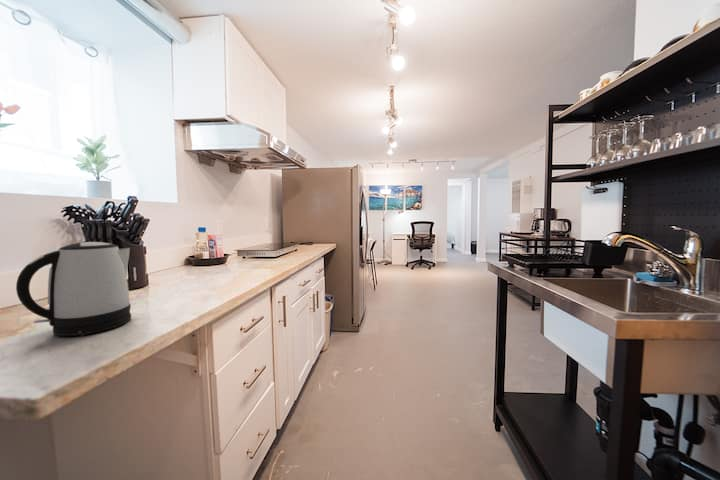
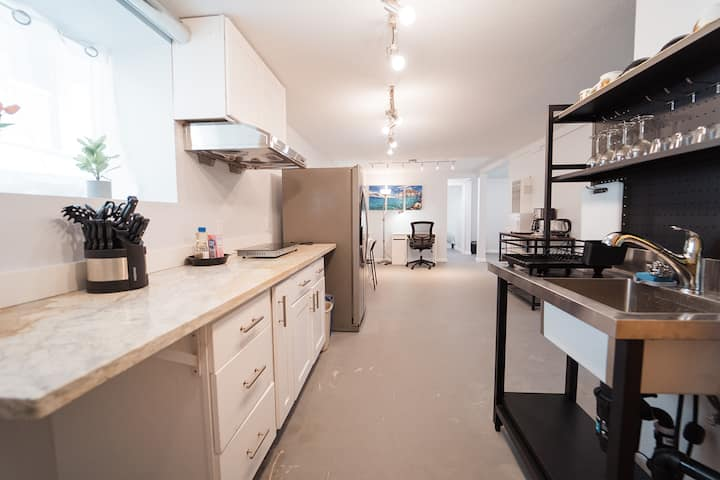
- kettle [15,241,132,337]
